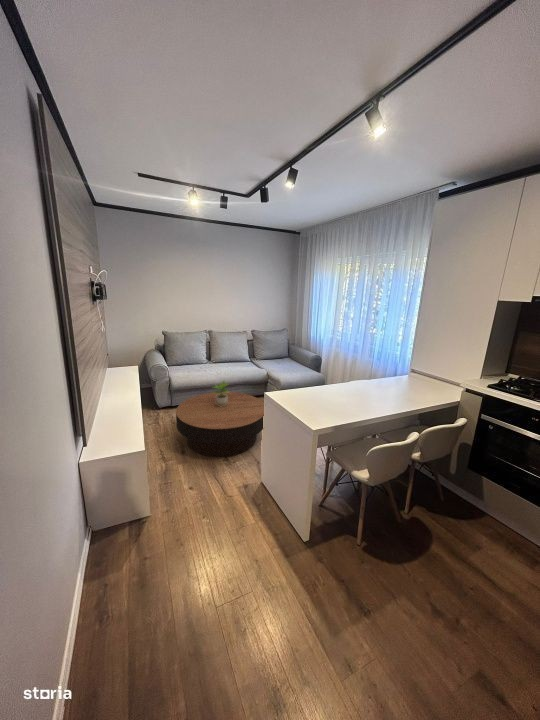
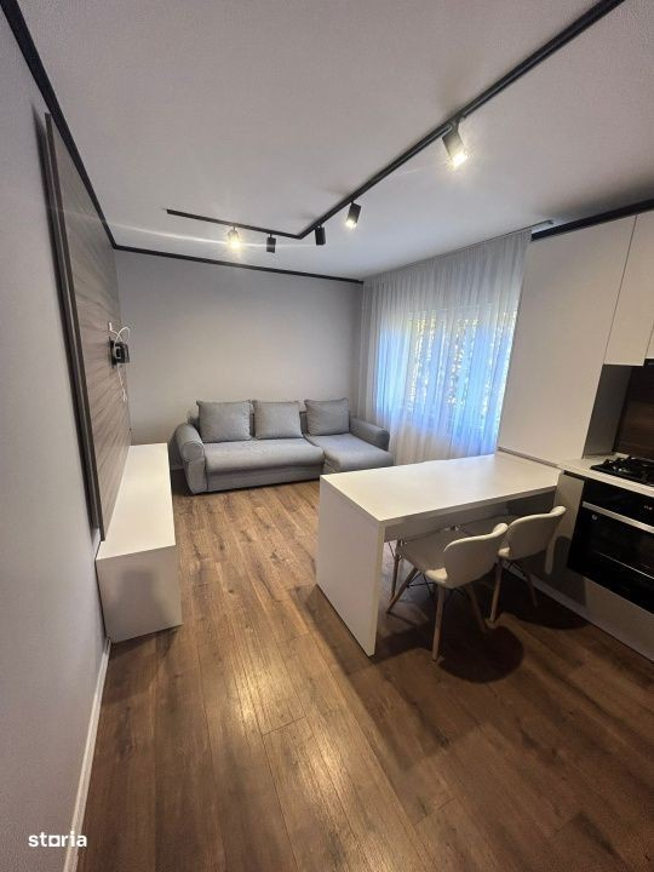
- potted plant [211,380,231,407]
- coffee table [175,391,265,458]
